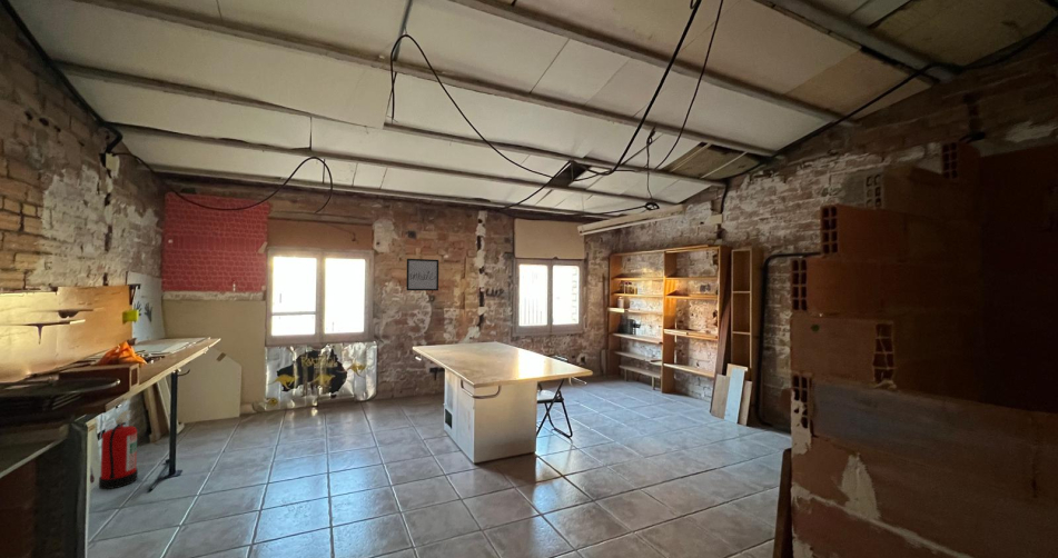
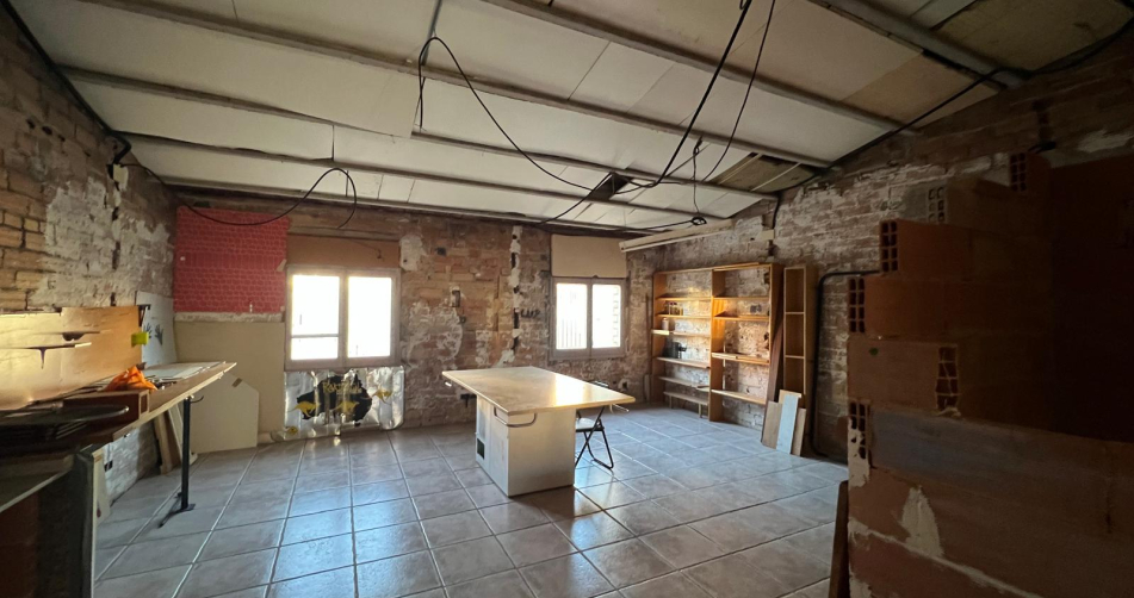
- wall art [405,258,439,292]
- fire extinguisher [98,409,139,490]
